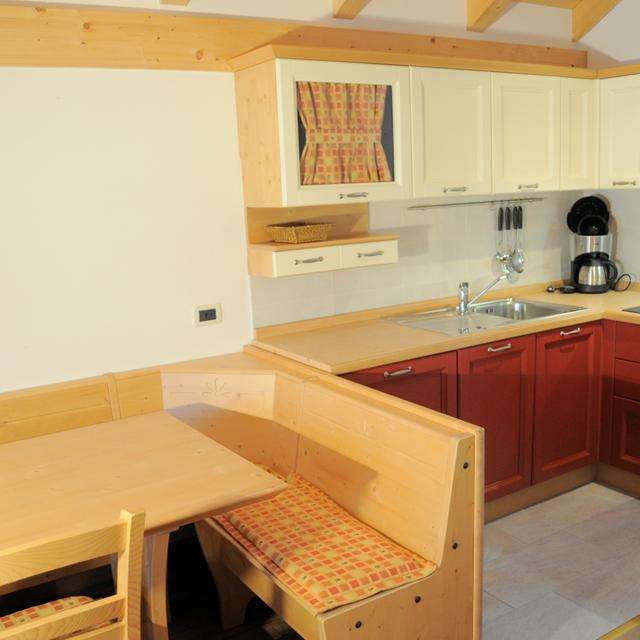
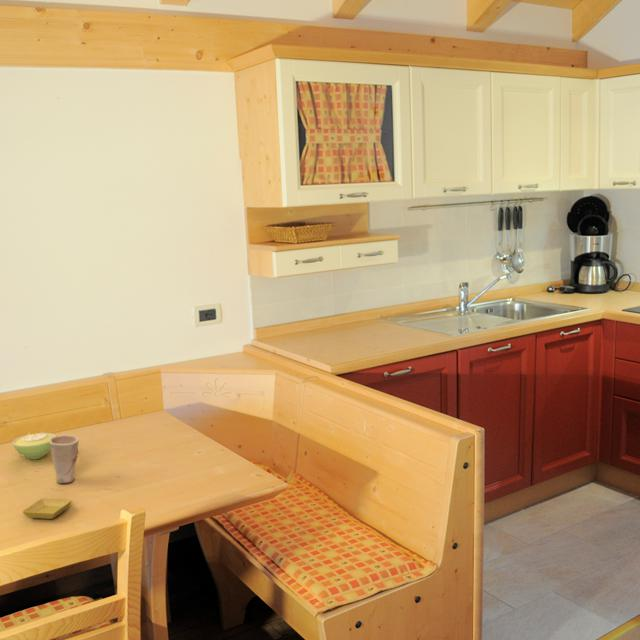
+ saucer [21,497,73,520]
+ cup [49,433,80,484]
+ sugar bowl [12,431,57,460]
